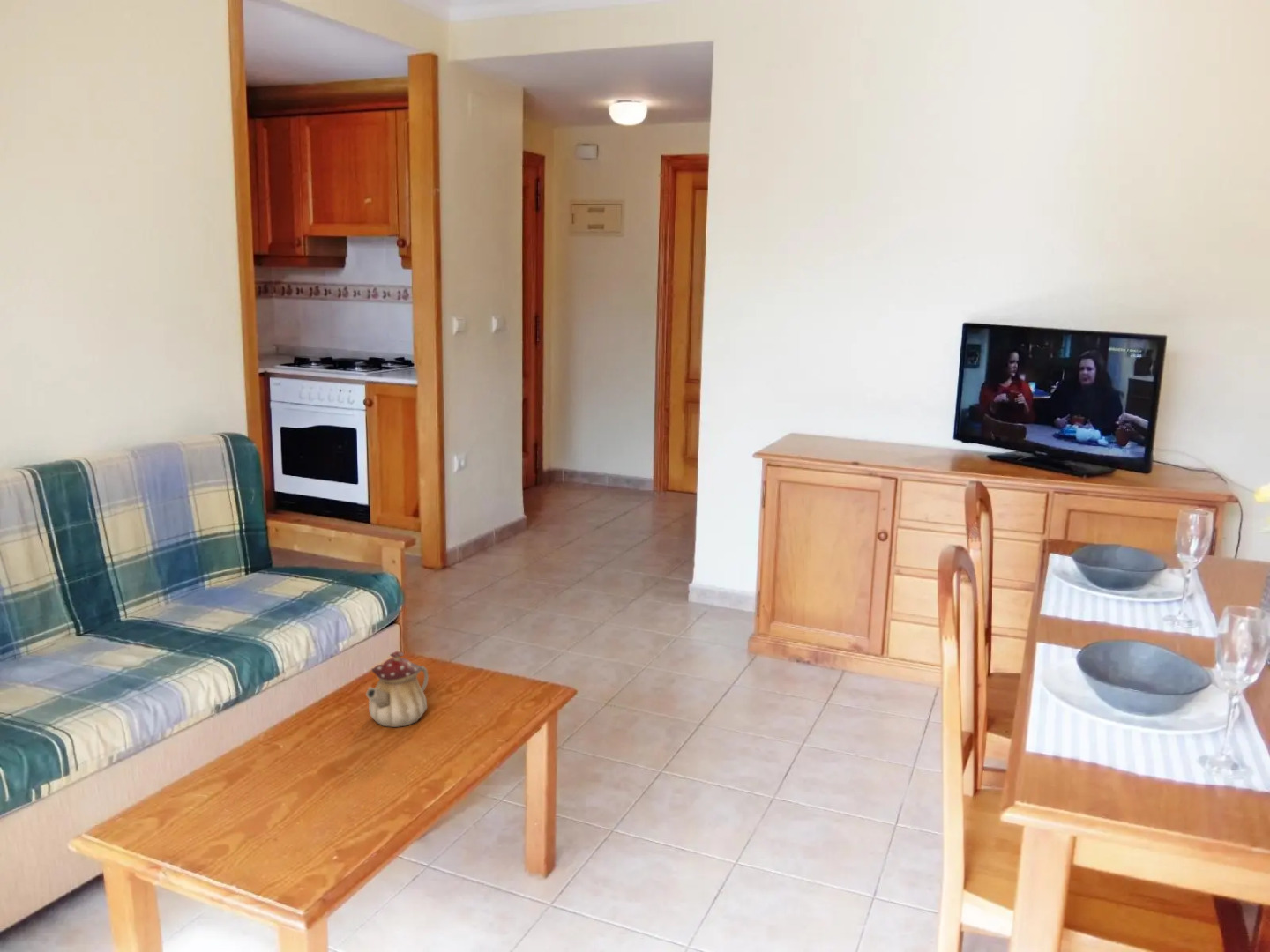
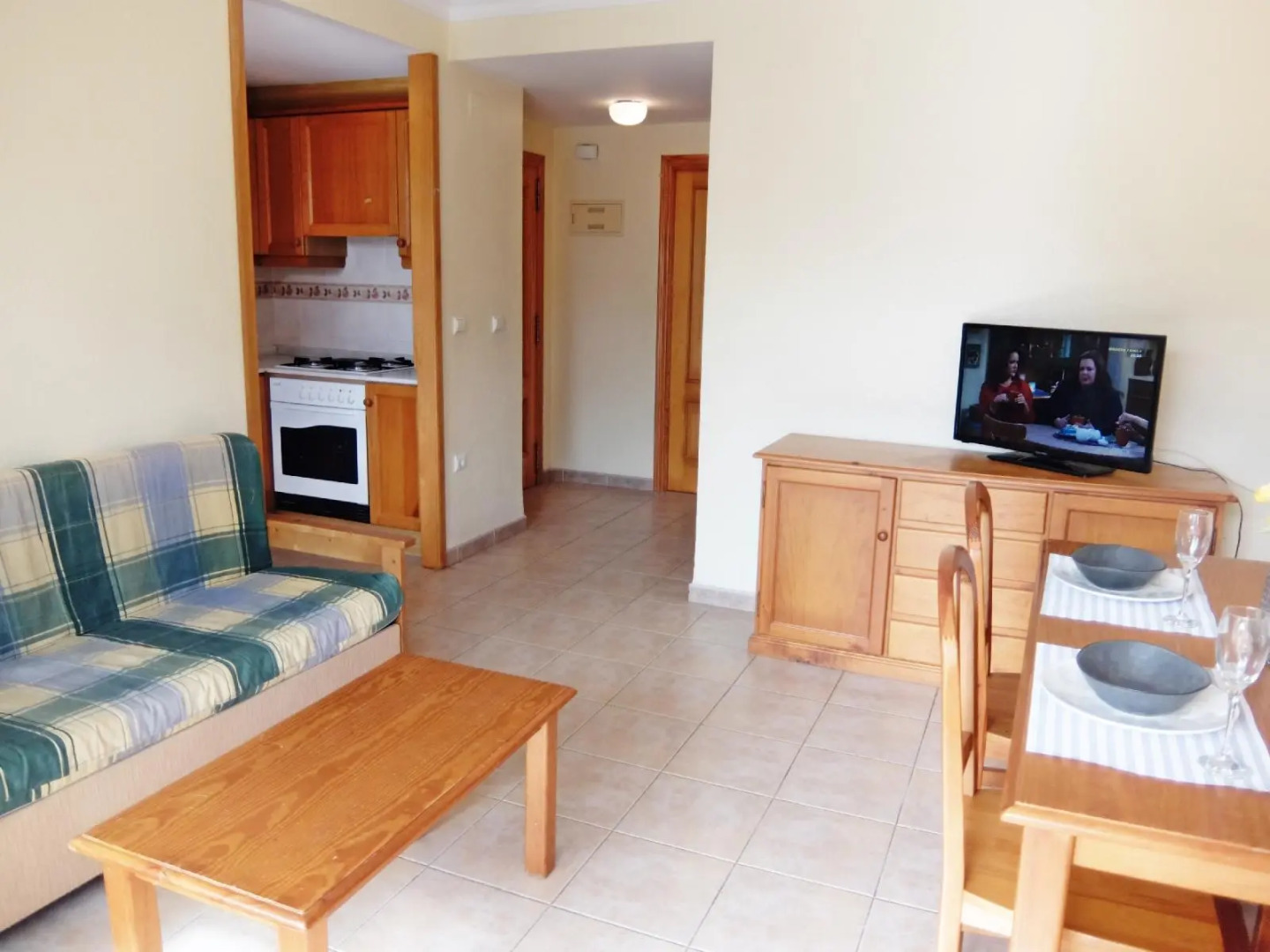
- teapot [365,651,430,728]
